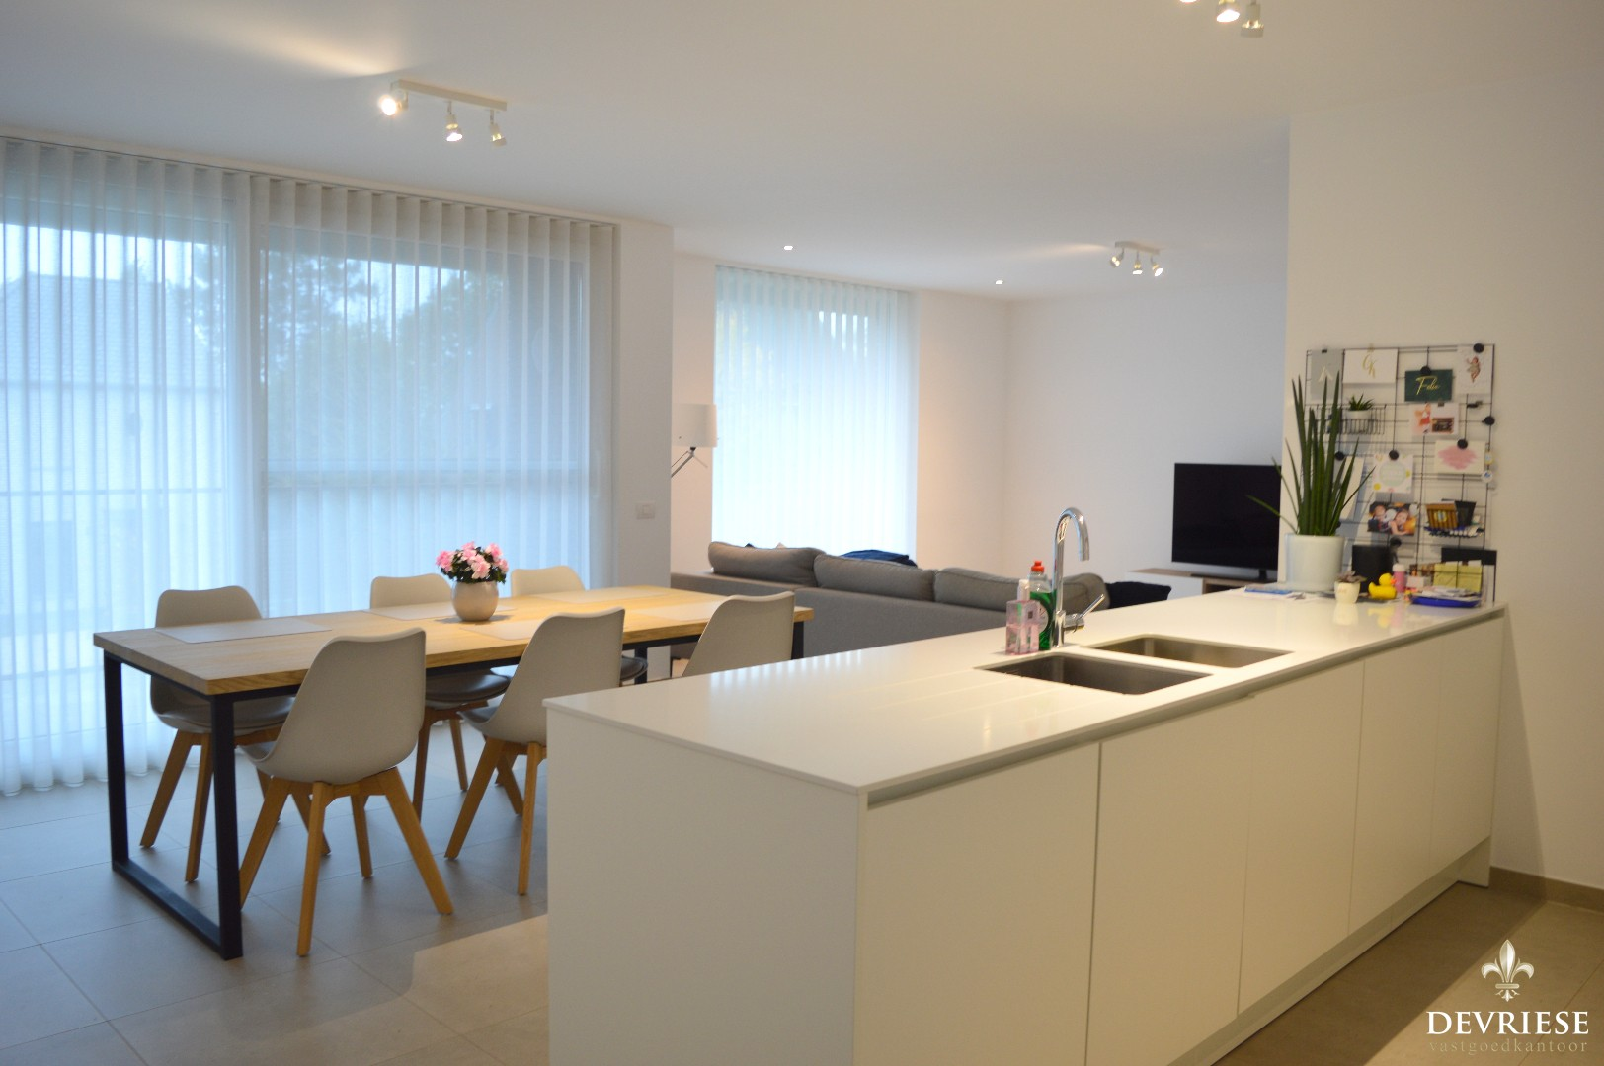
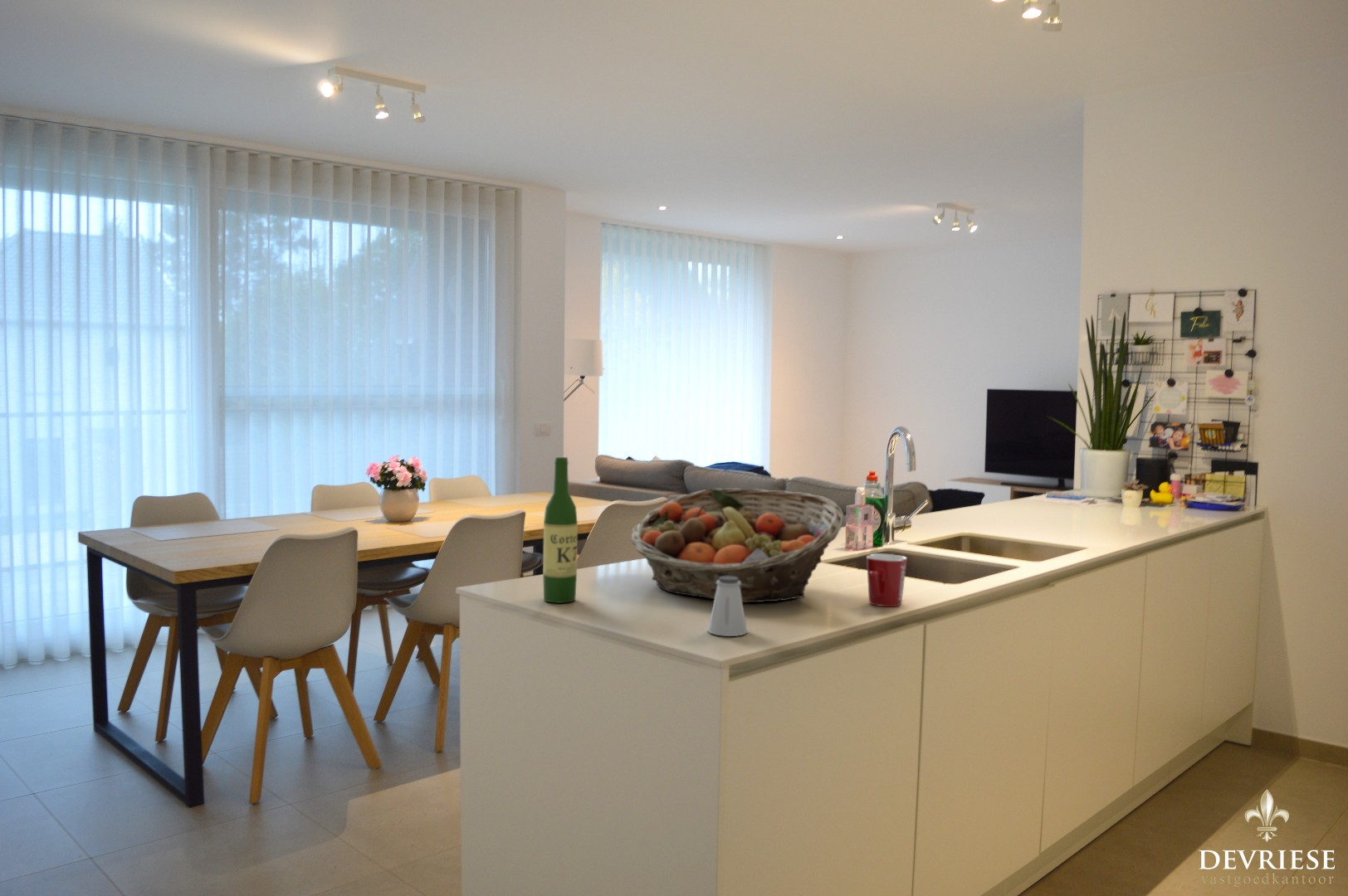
+ mug [866,553,908,607]
+ saltshaker [707,576,748,637]
+ fruit basket [629,487,845,603]
+ wine bottle [542,456,579,604]
